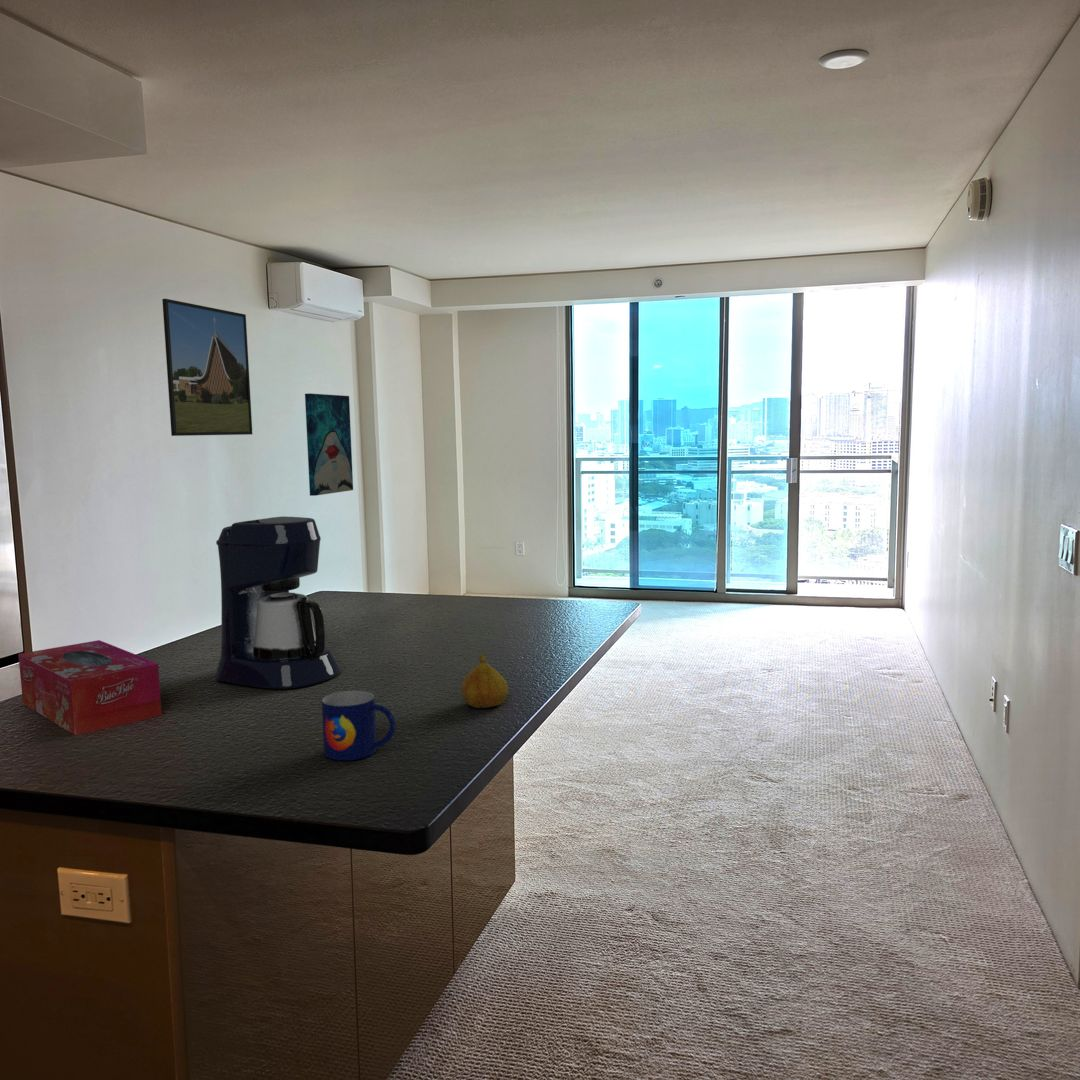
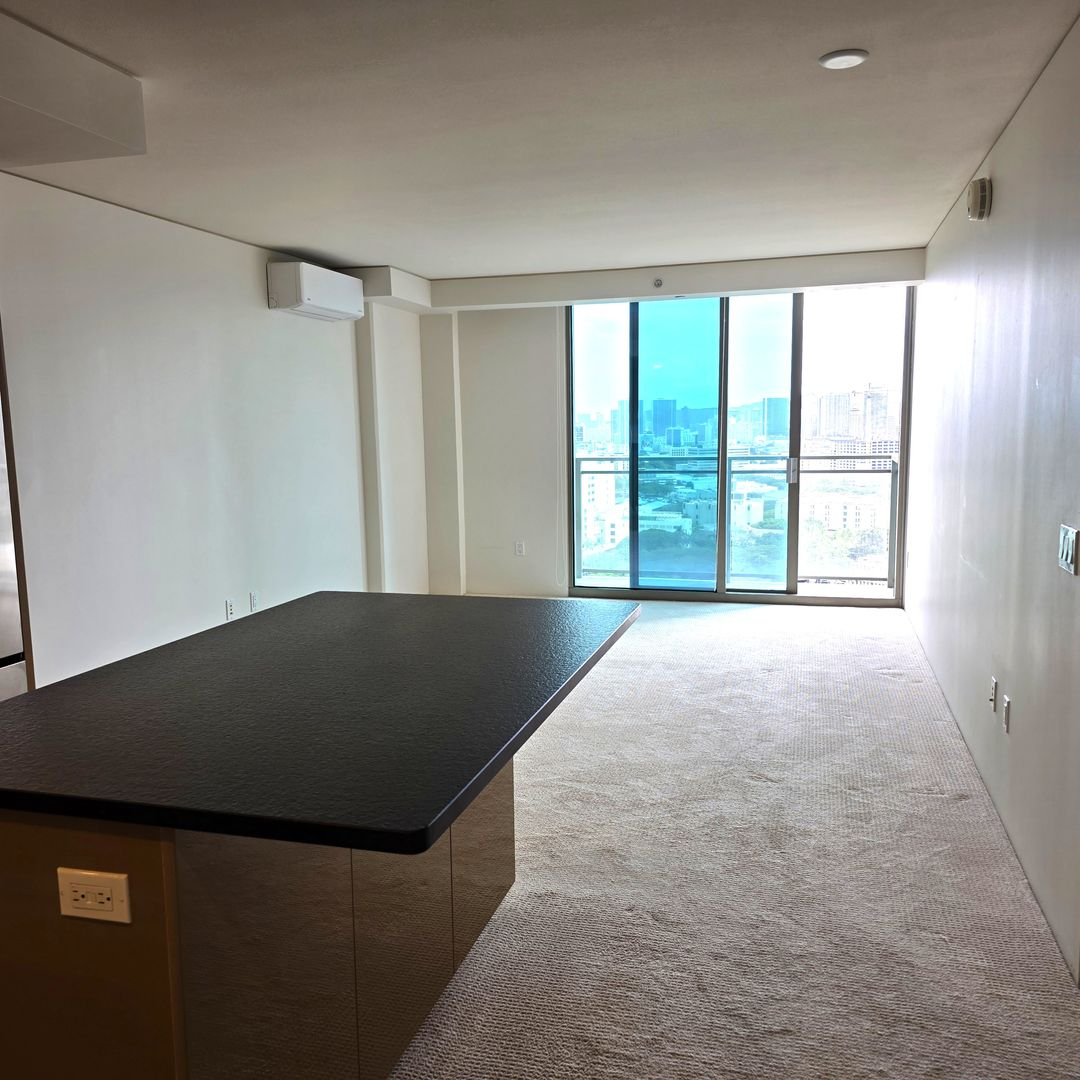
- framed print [161,298,253,437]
- wall art [304,392,354,497]
- tissue box [17,639,163,736]
- coffee maker [215,516,341,690]
- mug [321,690,397,762]
- fruit [461,654,509,709]
